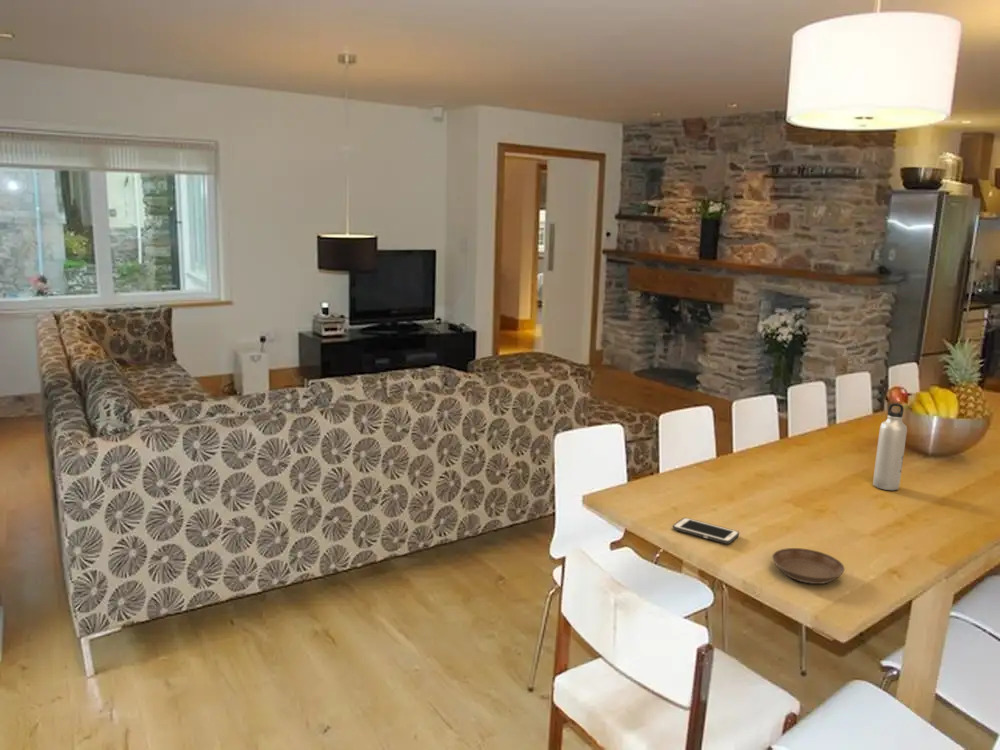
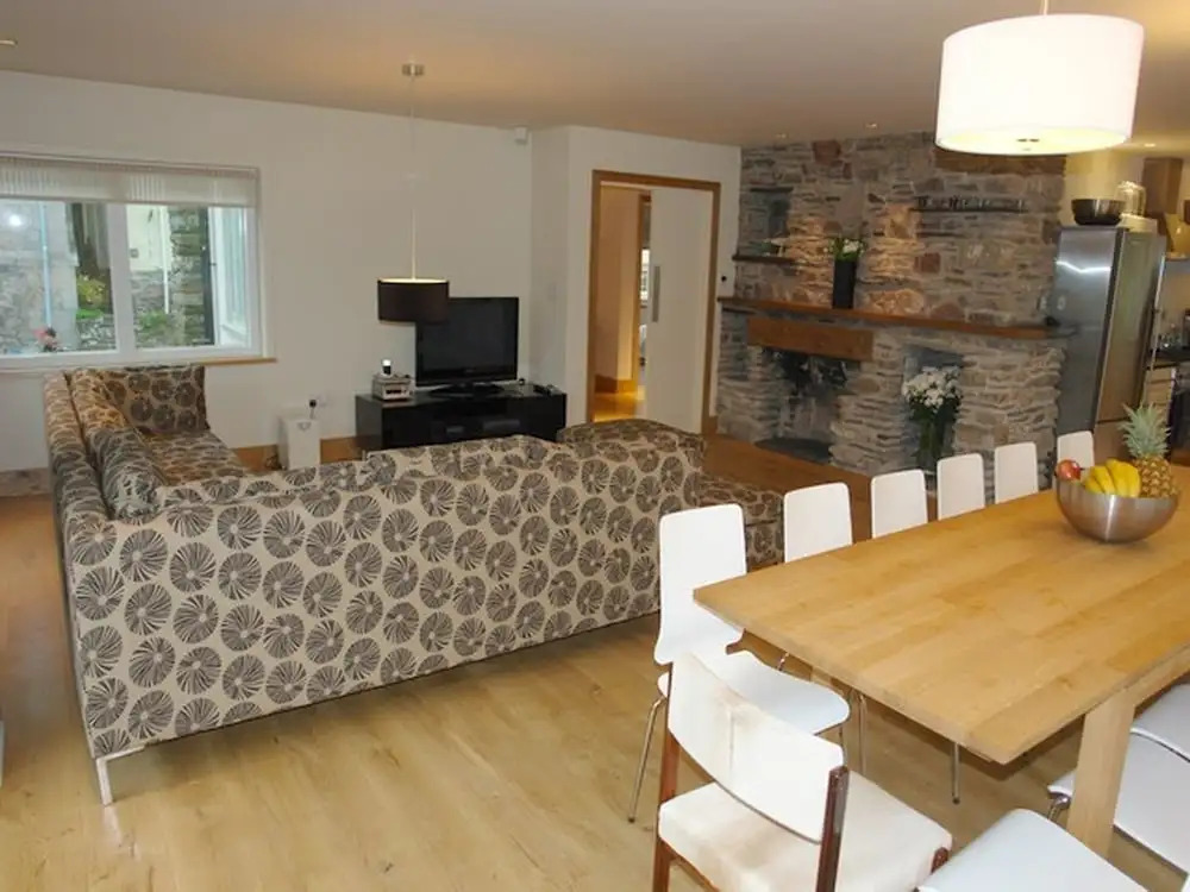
- cell phone [672,517,740,545]
- water bottle [872,402,908,491]
- saucer [771,547,846,585]
